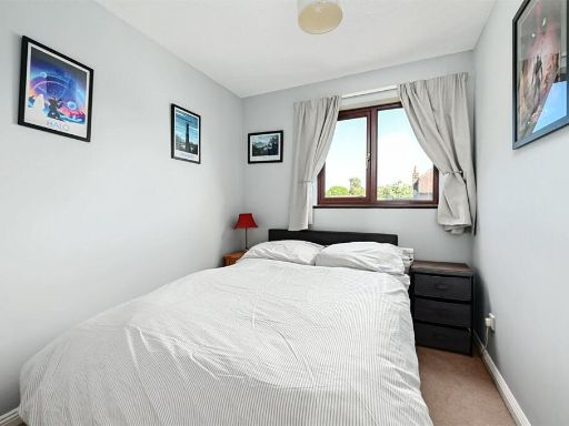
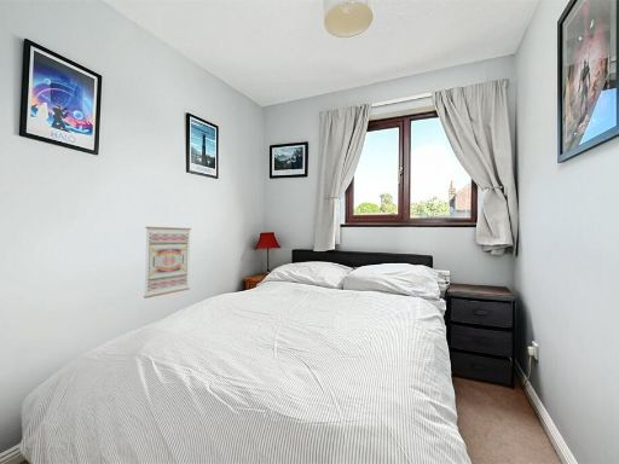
+ wall art [143,226,192,300]
